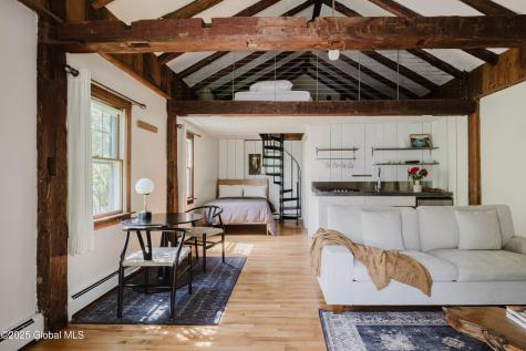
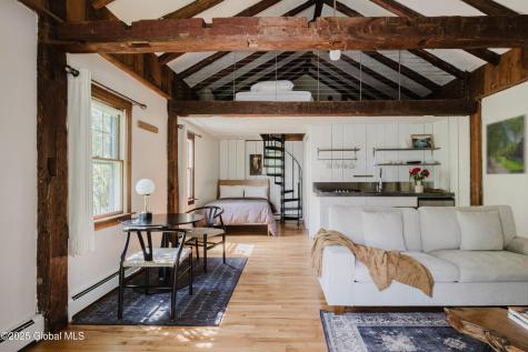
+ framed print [485,113,528,175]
